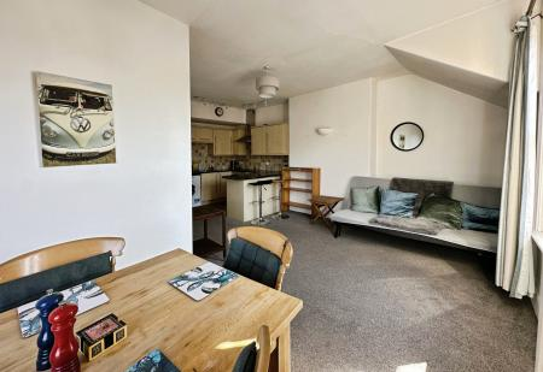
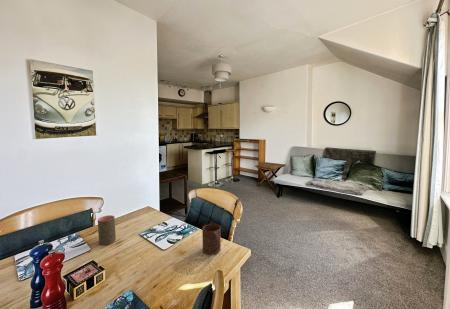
+ cup [201,223,222,255]
+ cup [97,214,117,246]
